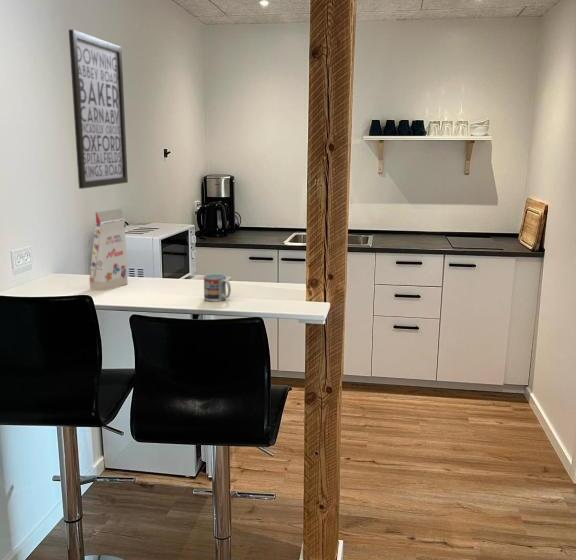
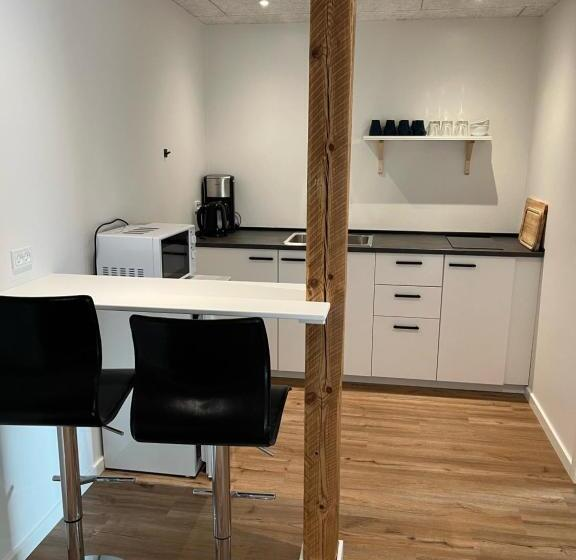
- wall art [68,28,129,190]
- cup [203,273,232,303]
- gift box [88,208,129,292]
